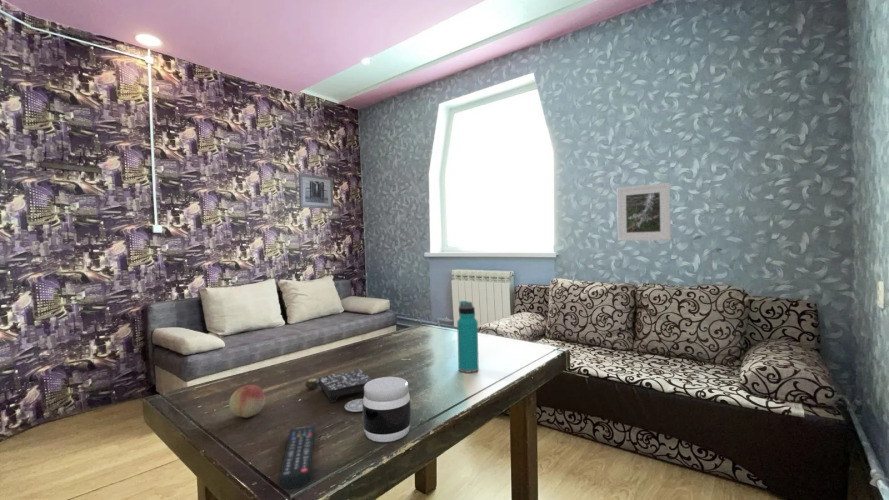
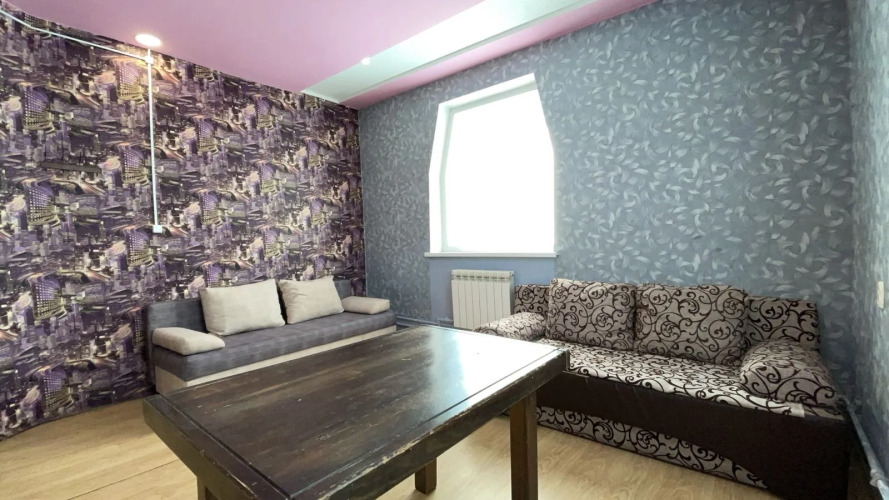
- remote control [278,424,316,490]
- jar [362,376,412,443]
- board game [304,368,373,413]
- water bottle [456,300,480,374]
- fruit [228,384,266,419]
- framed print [616,182,672,242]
- wall art [298,173,334,210]
